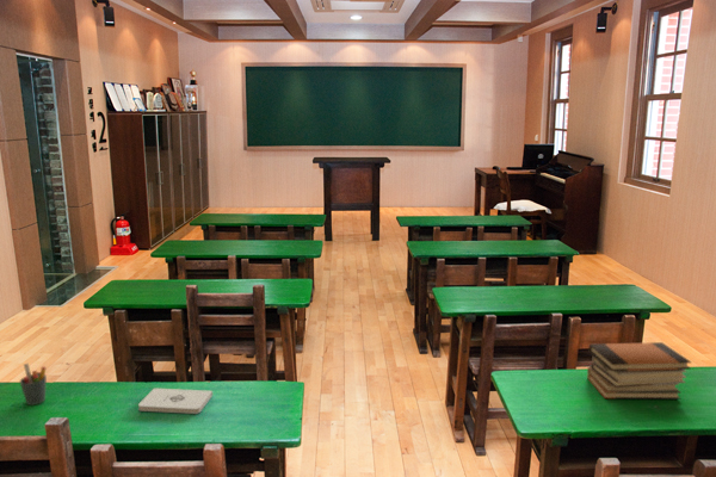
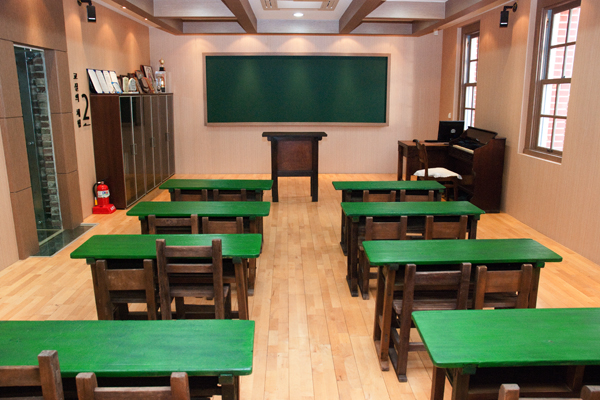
- book stack [586,341,692,399]
- pen holder [19,363,48,407]
- notepad [137,388,214,415]
